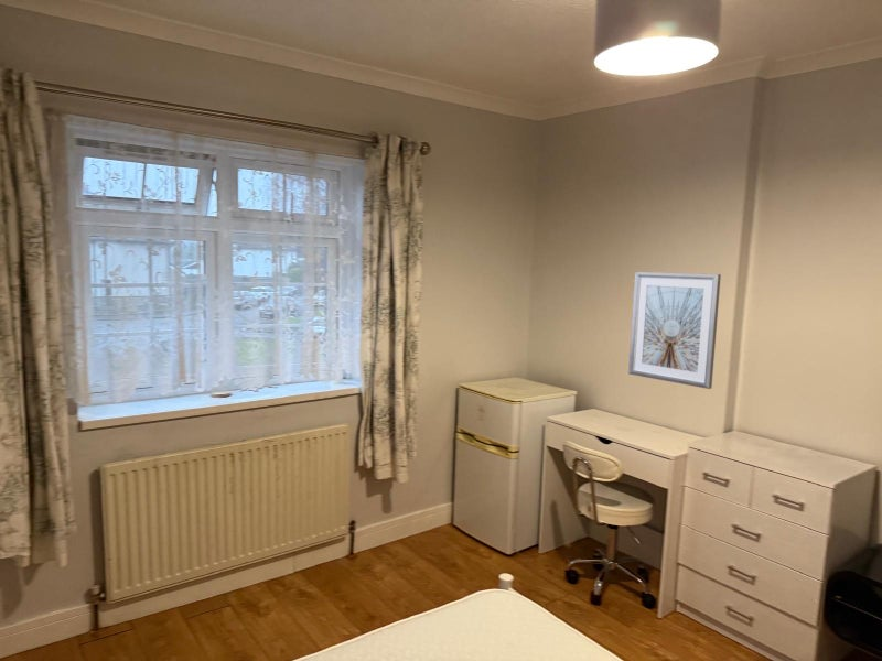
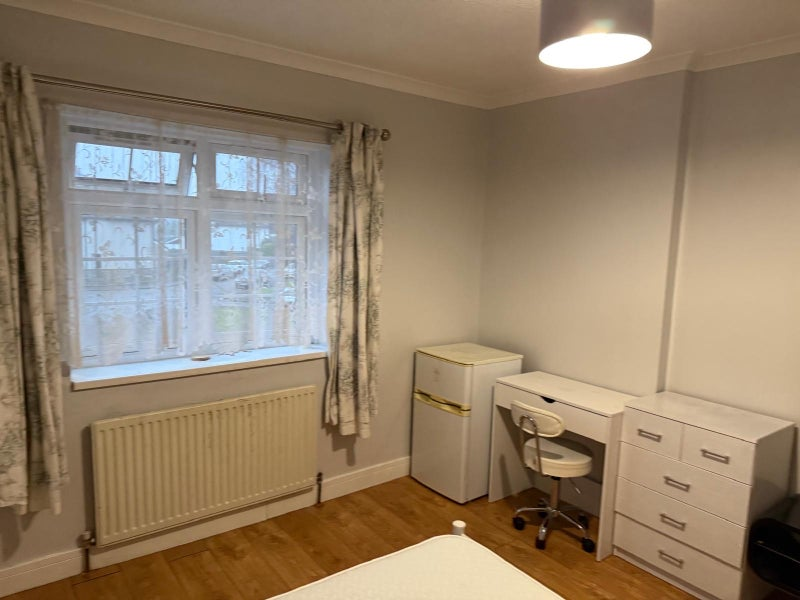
- picture frame [627,271,722,390]
